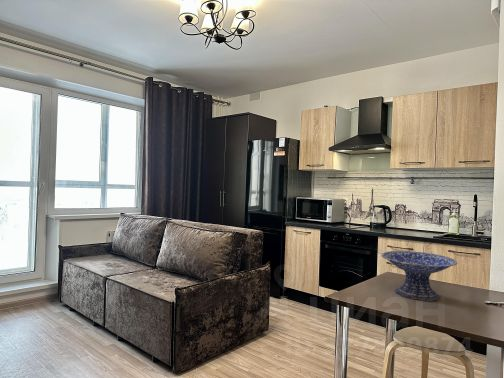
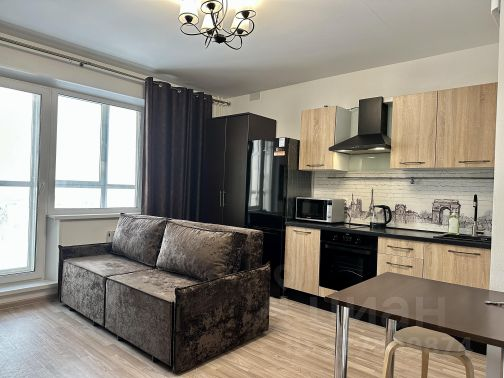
- decorative bowl [380,250,458,302]
